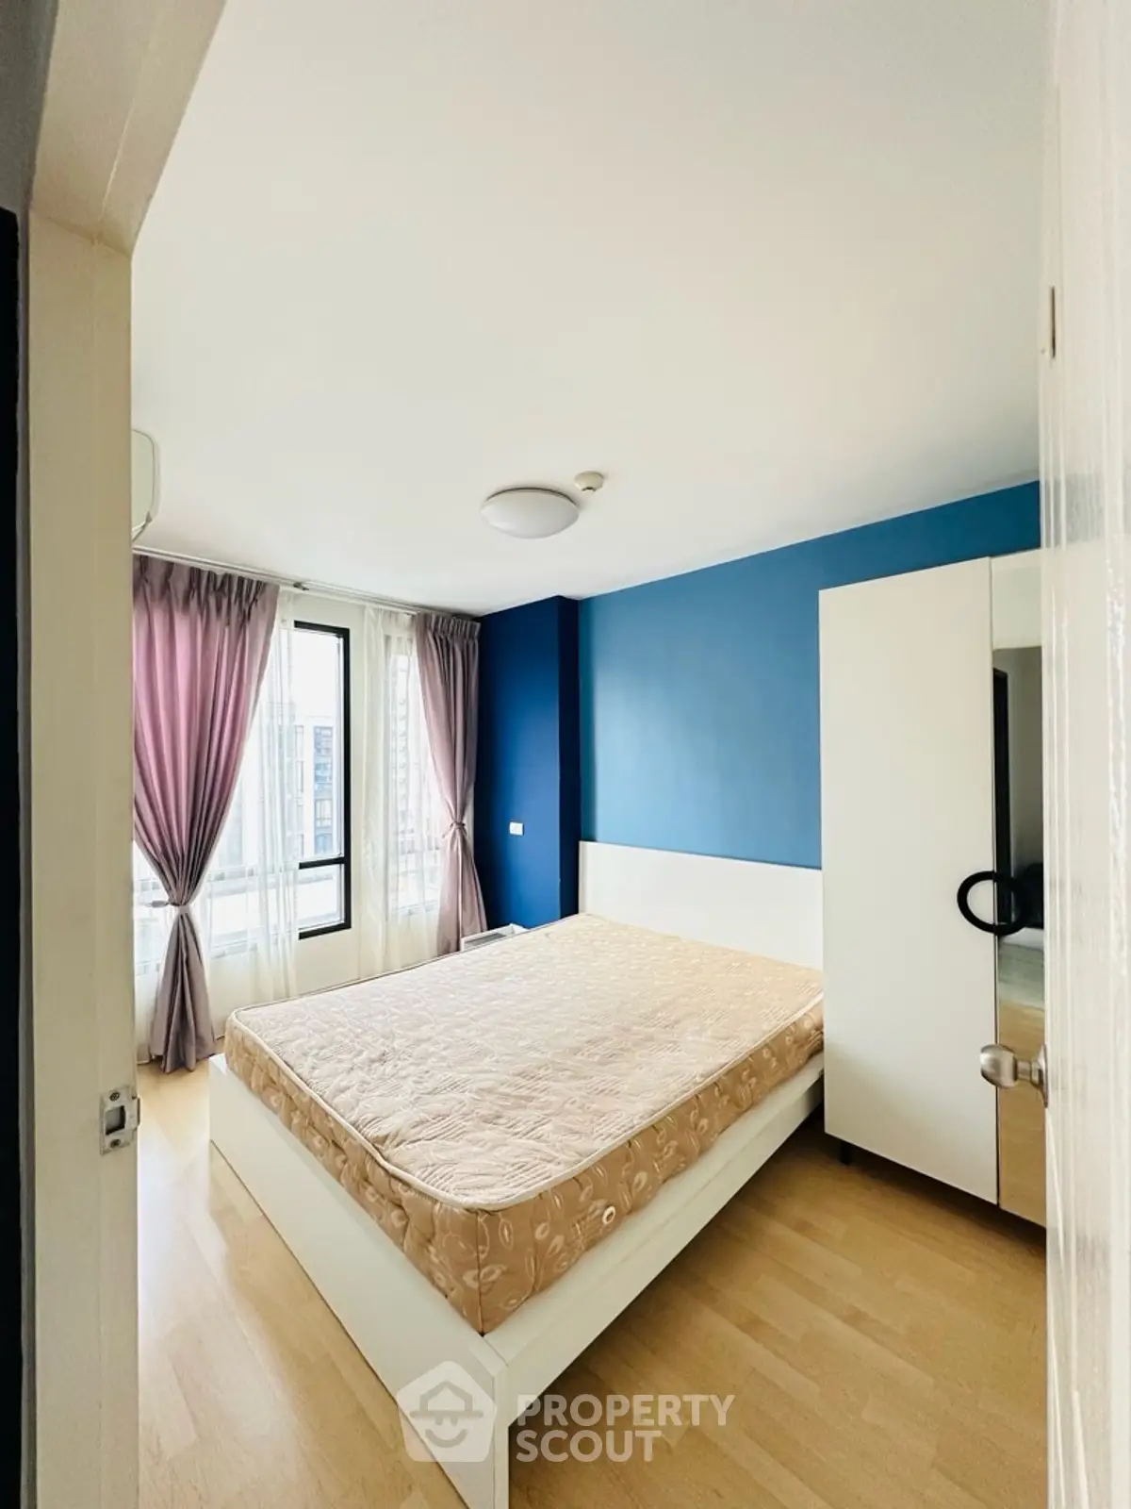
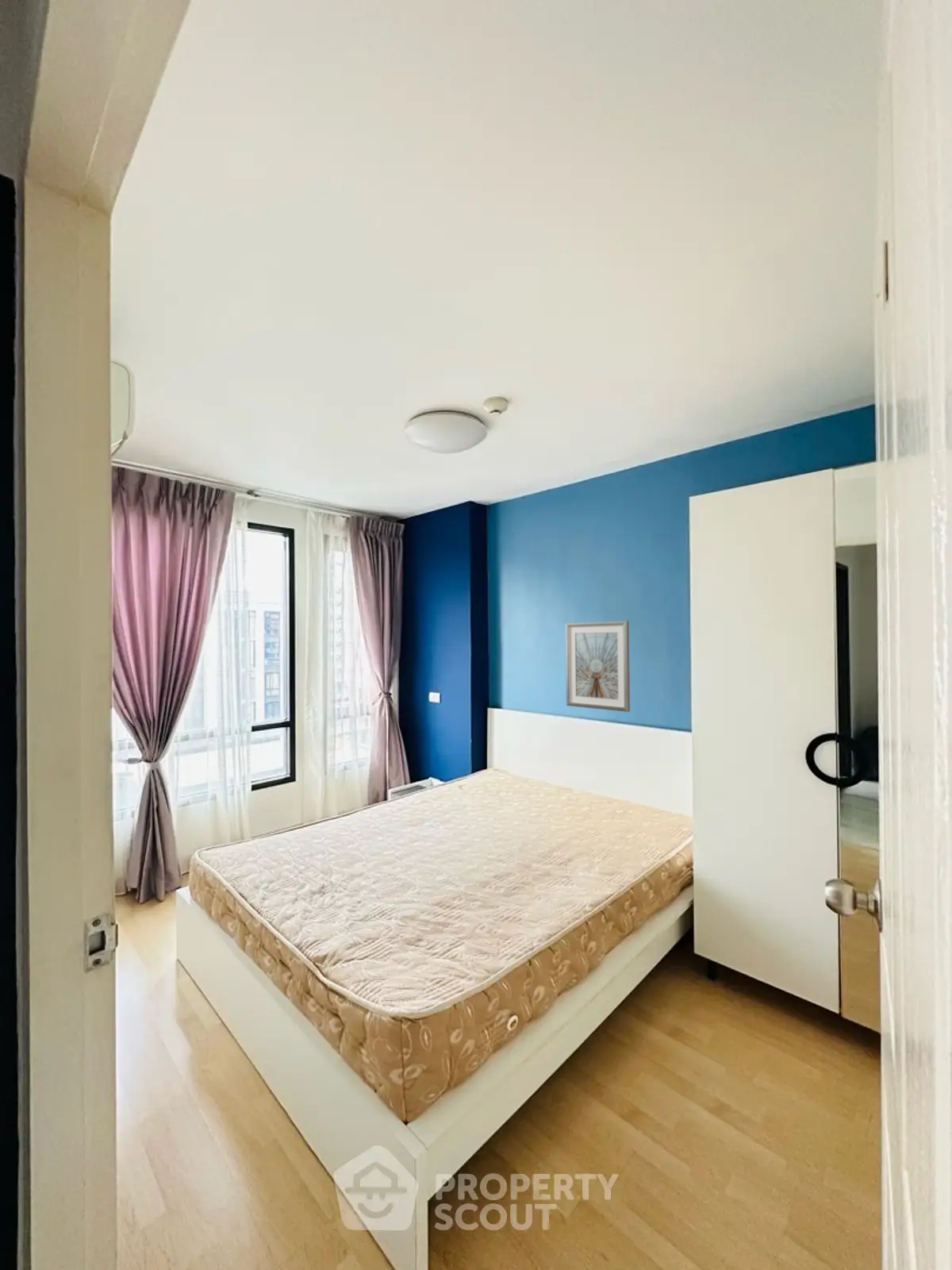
+ picture frame [565,620,631,713]
